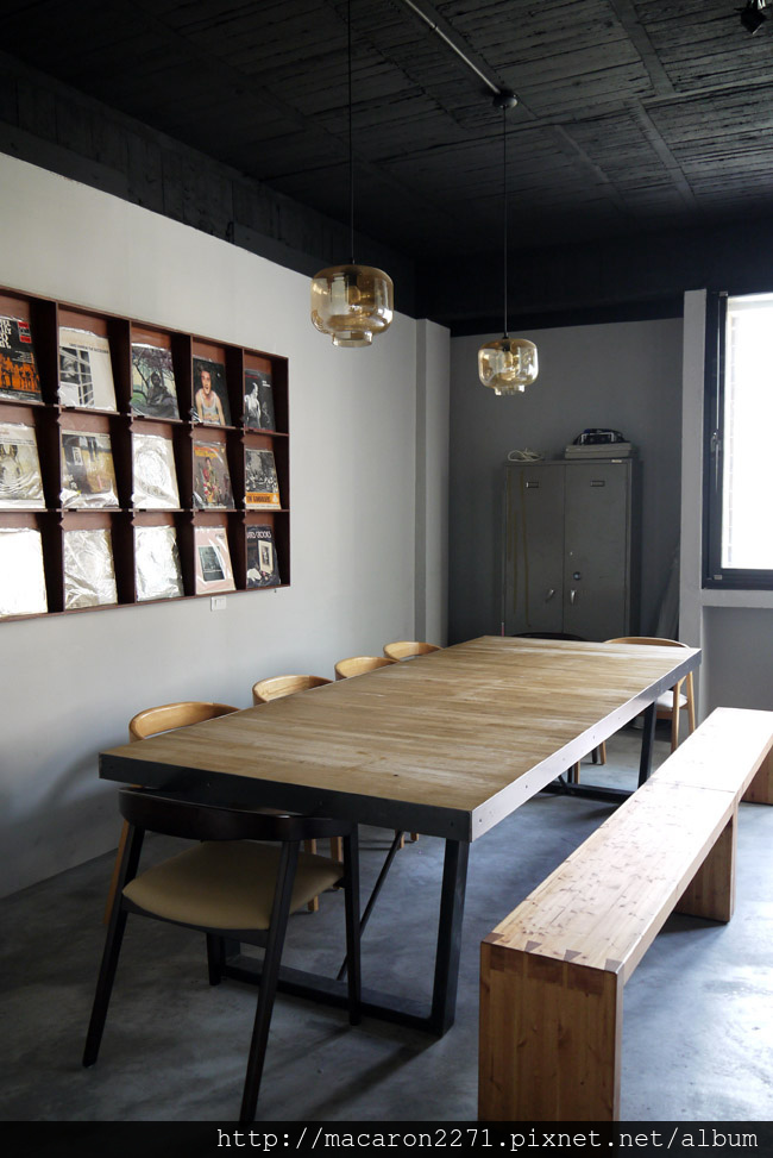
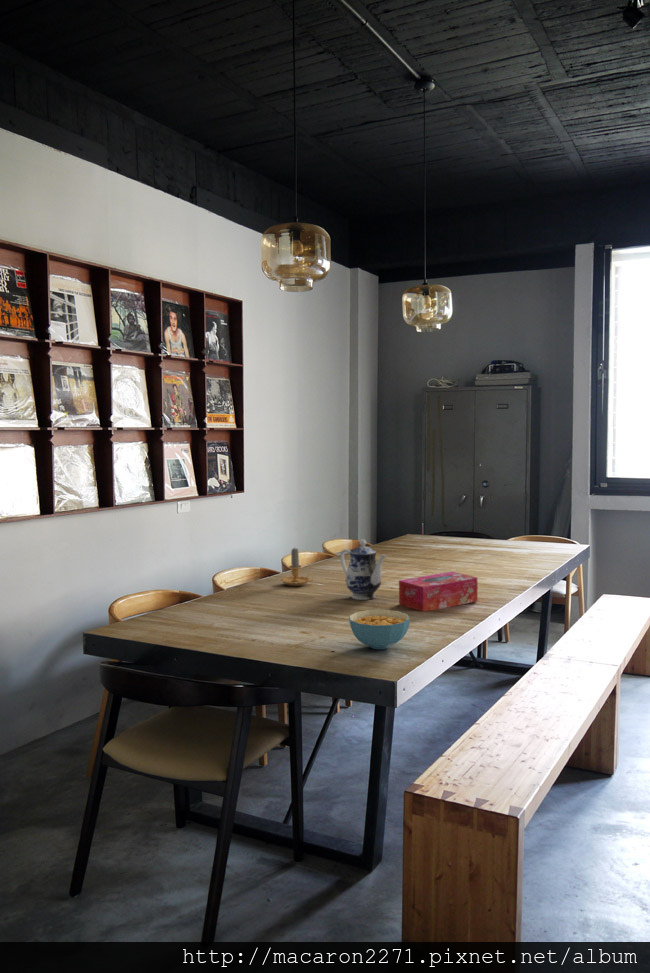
+ cereal bowl [348,609,411,650]
+ candle [280,547,314,587]
+ teapot [339,538,387,601]
+ tissue box [398,571,478,612]
